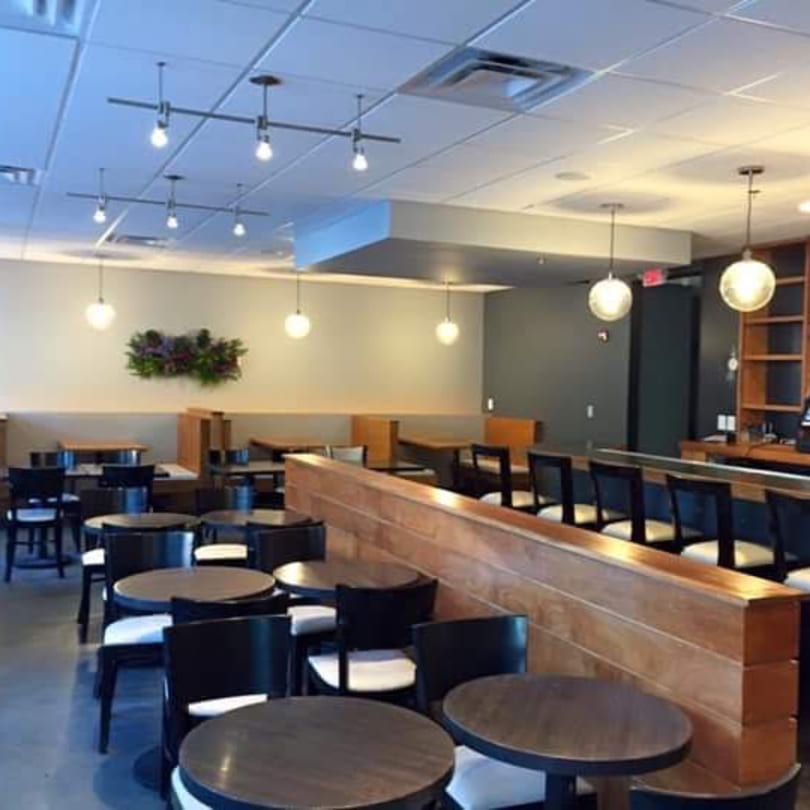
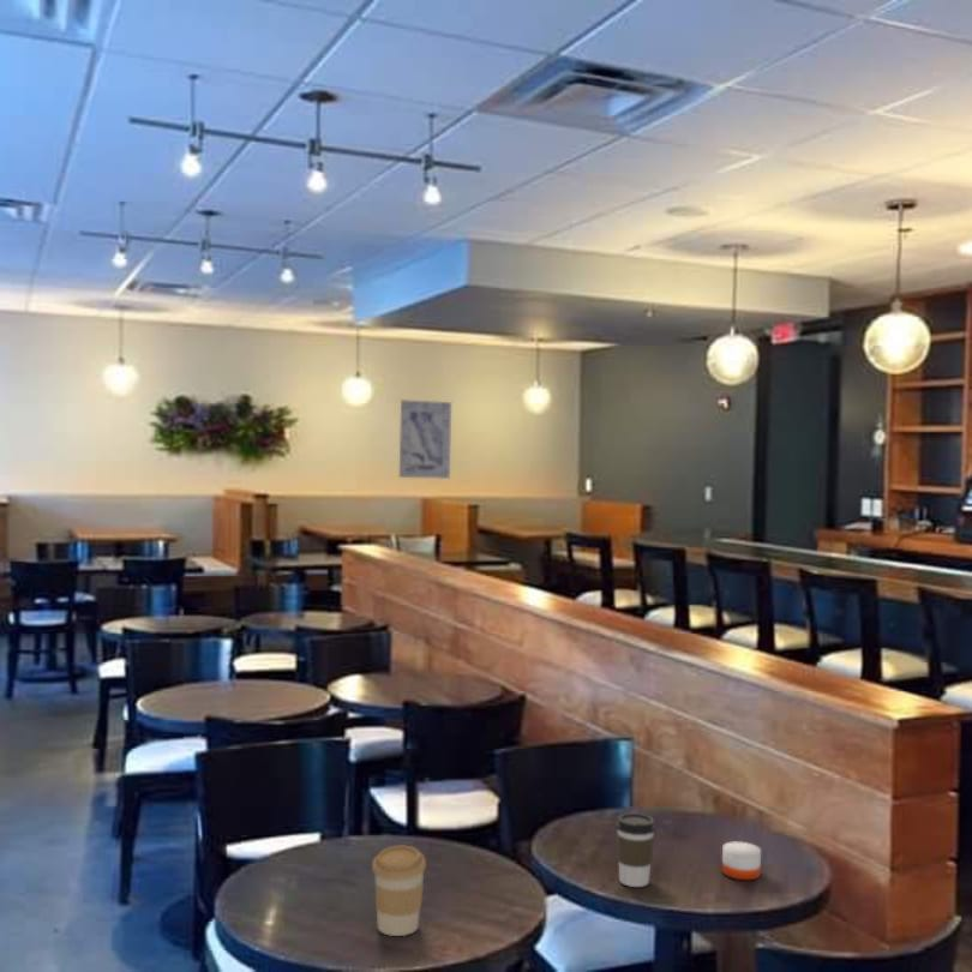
+ wall art [398,398,452,480]
+ coffee cup [371,845,427,937]
+ candle [721,839,762,881]
+ coffee cup [614,812,656,888]
